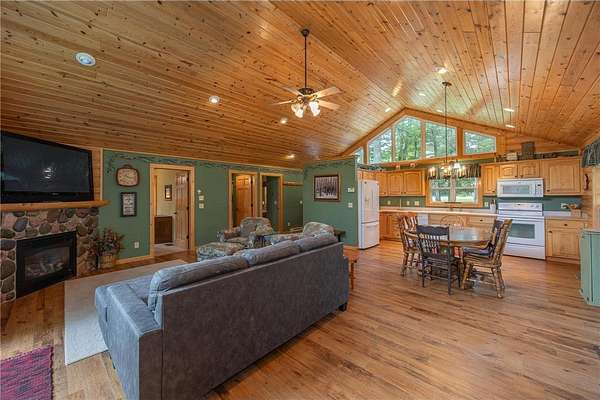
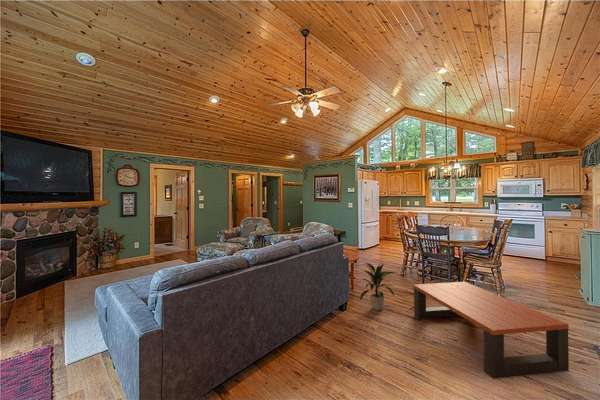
+ coffee table [412,281,570,380]
+ indoor plant [359,262,397,311]
